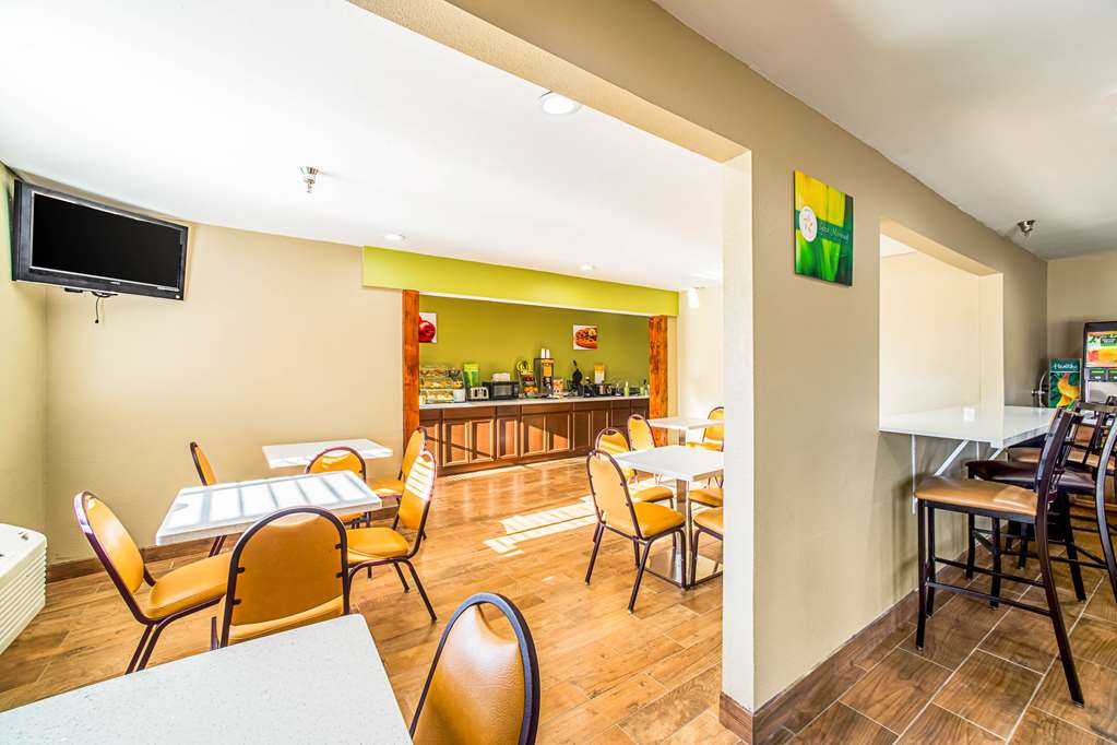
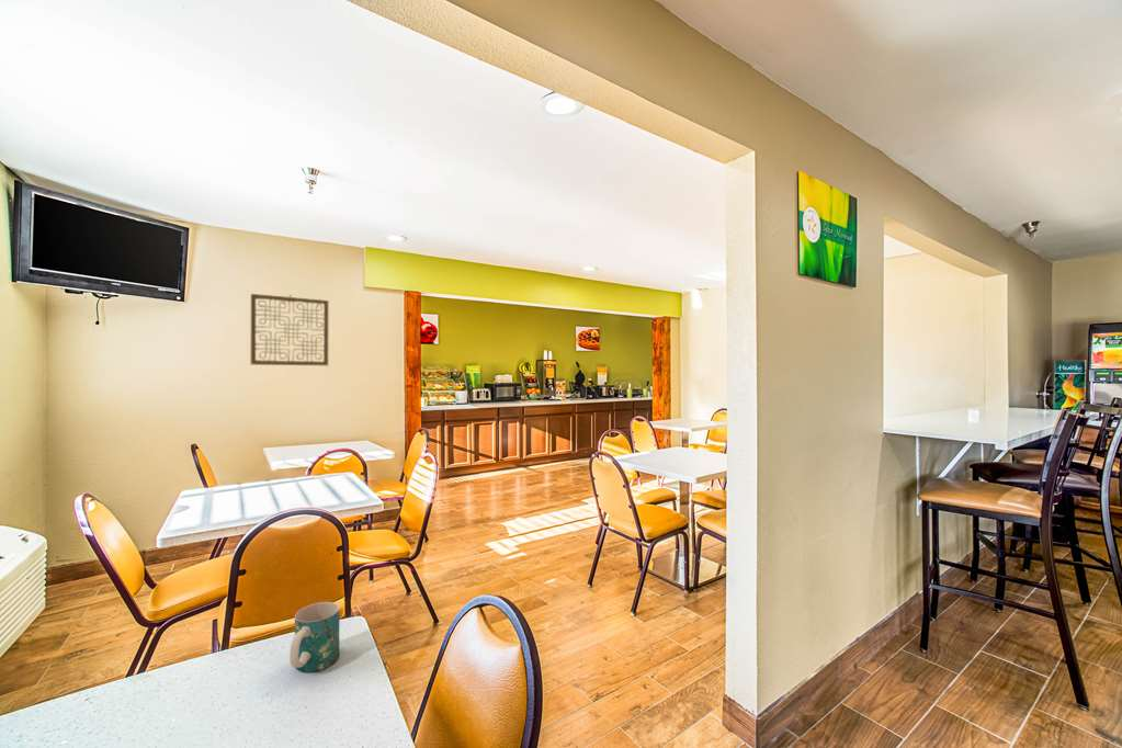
+ wall art [250,293,329,366]
+ mug [288,601,341,673]
